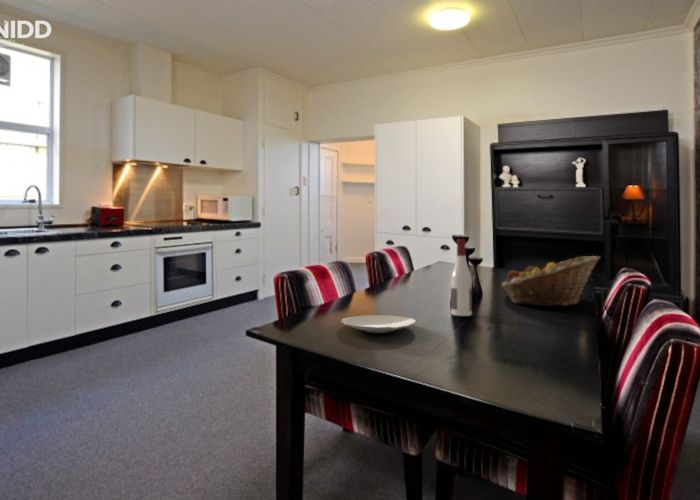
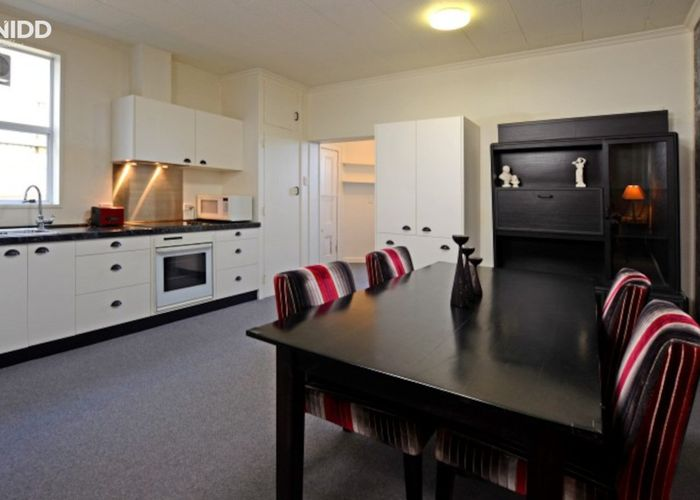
- alcohol [450,238,473,317]
- fruit basket [501,255,602,307]
- plate [340,314,418,334]
